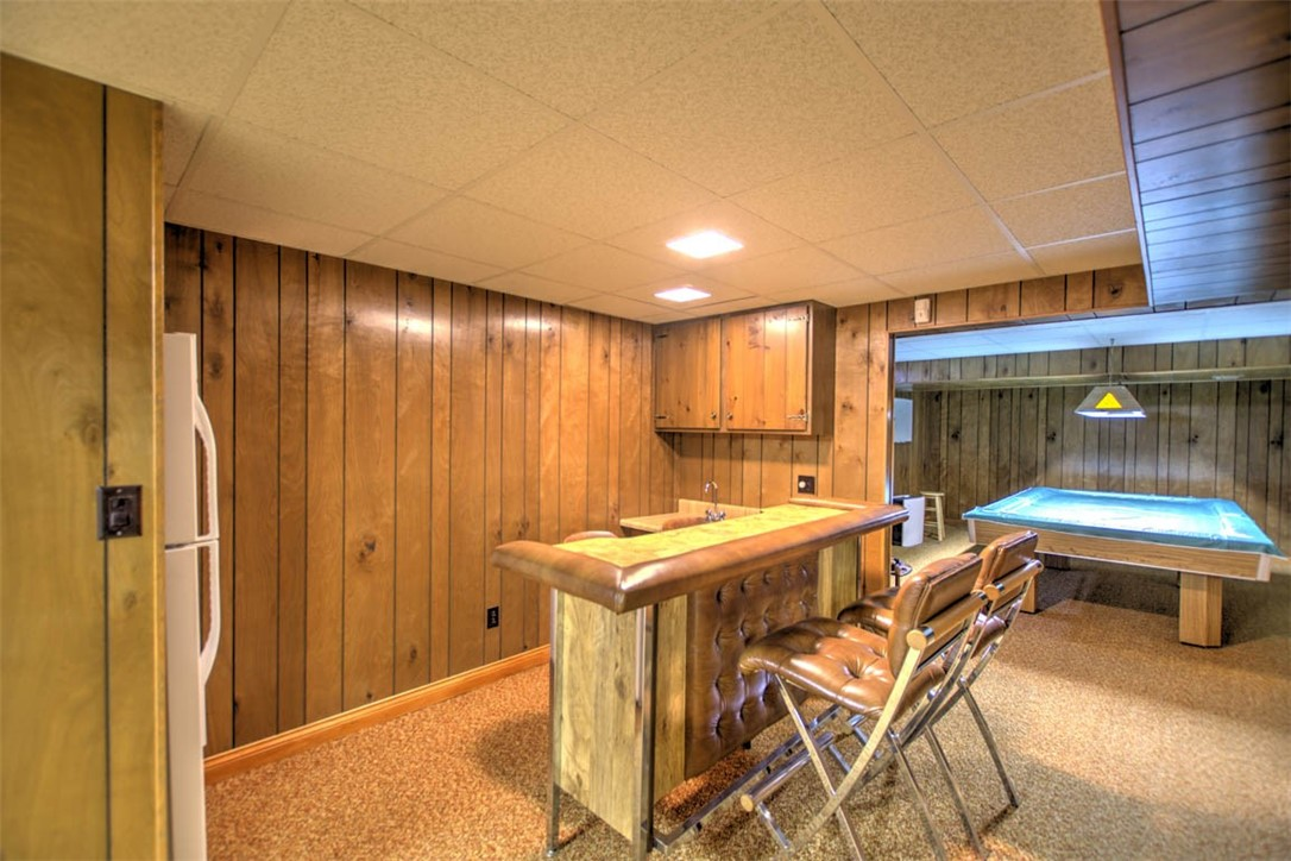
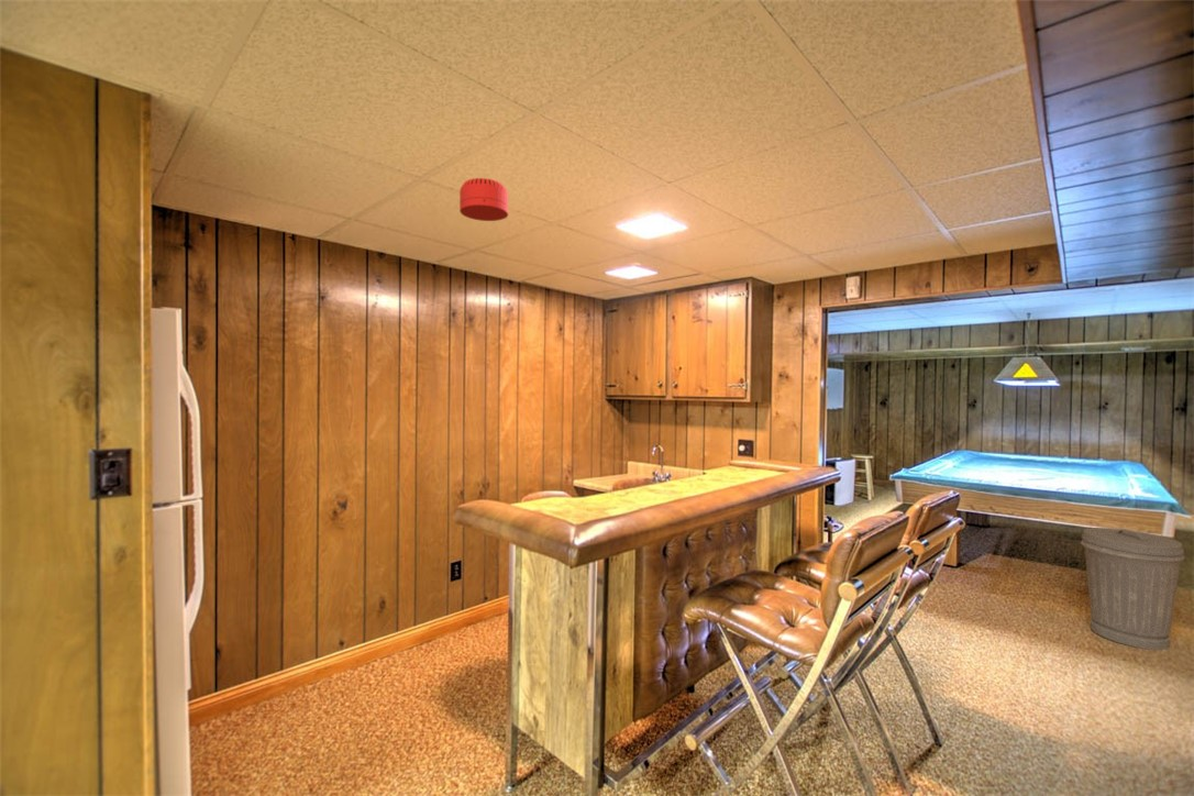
+ trash can [1080,527,1186,651]
+ smoke detector [458,177,509,222]
